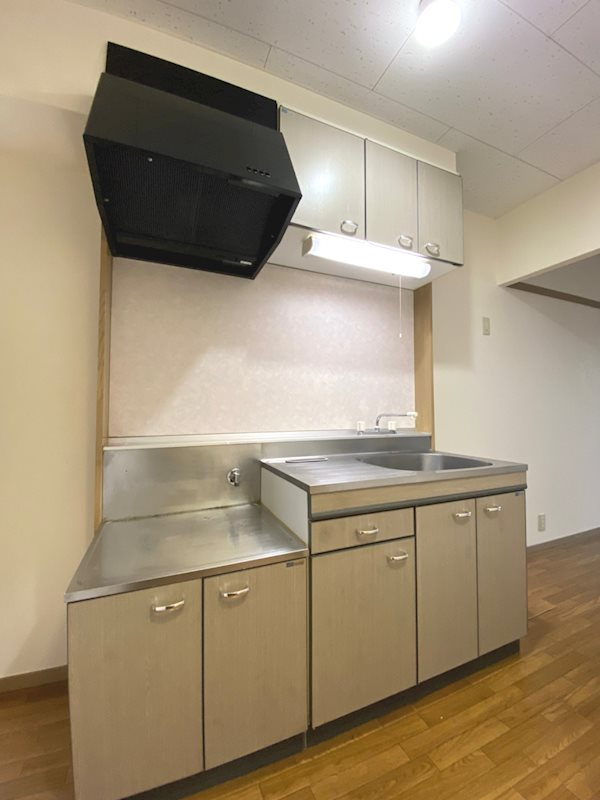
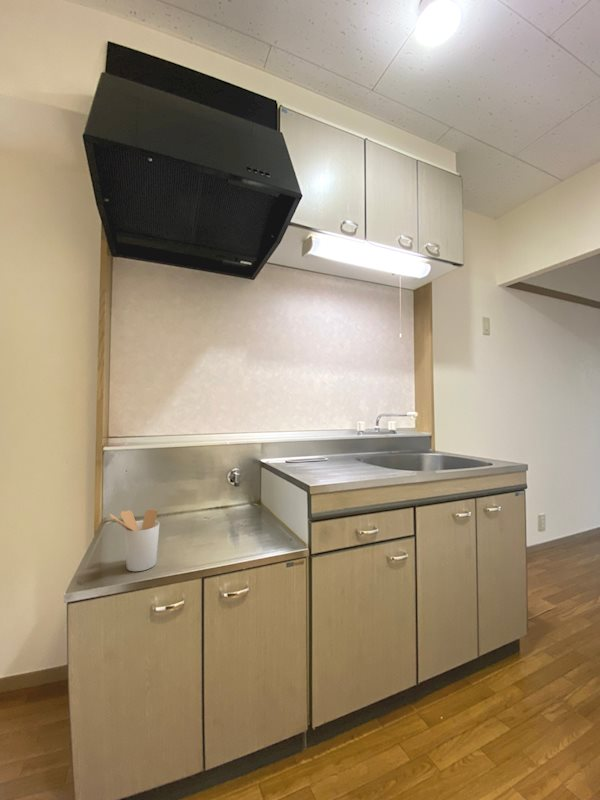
+ utensil holder [108,508,160,572]
